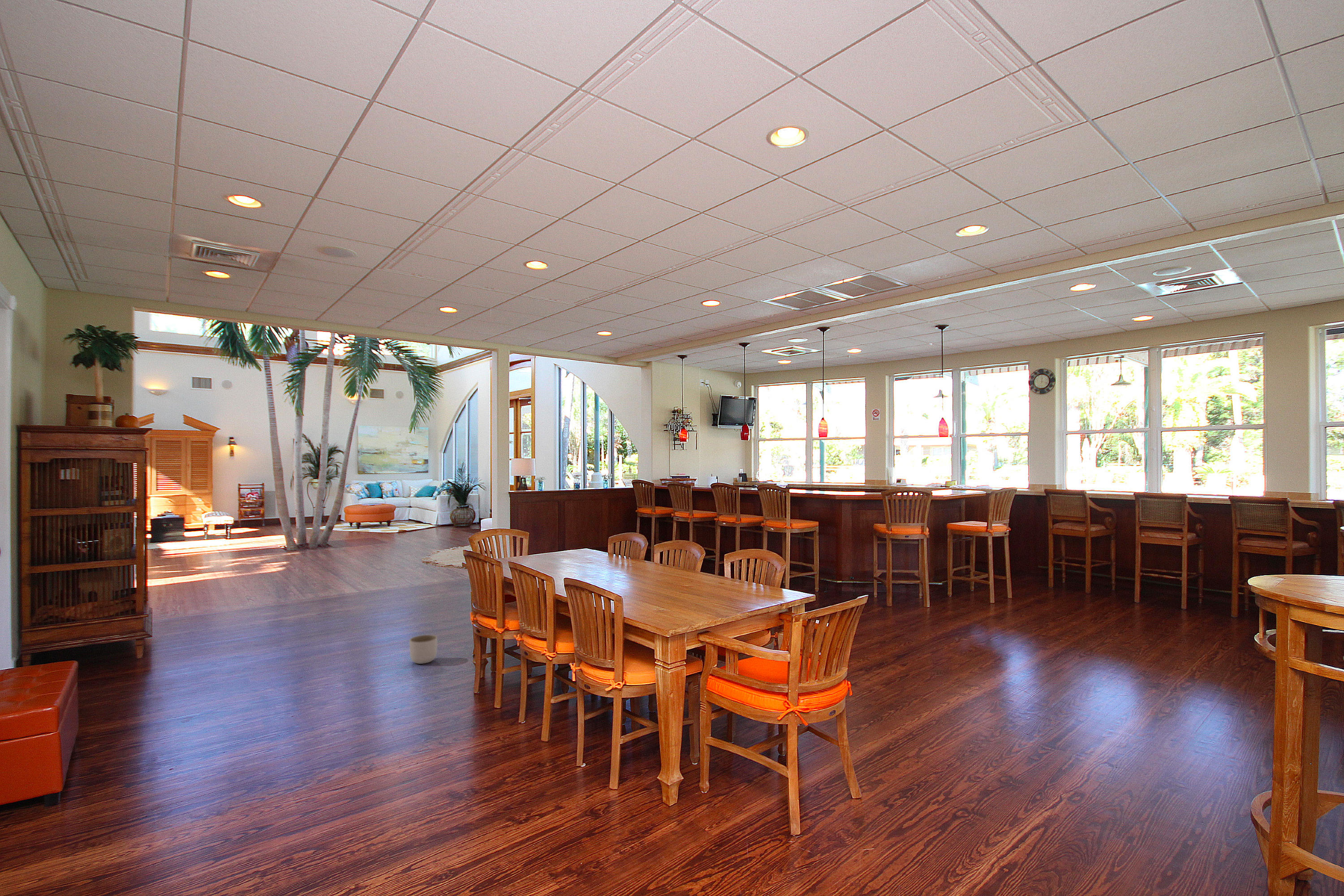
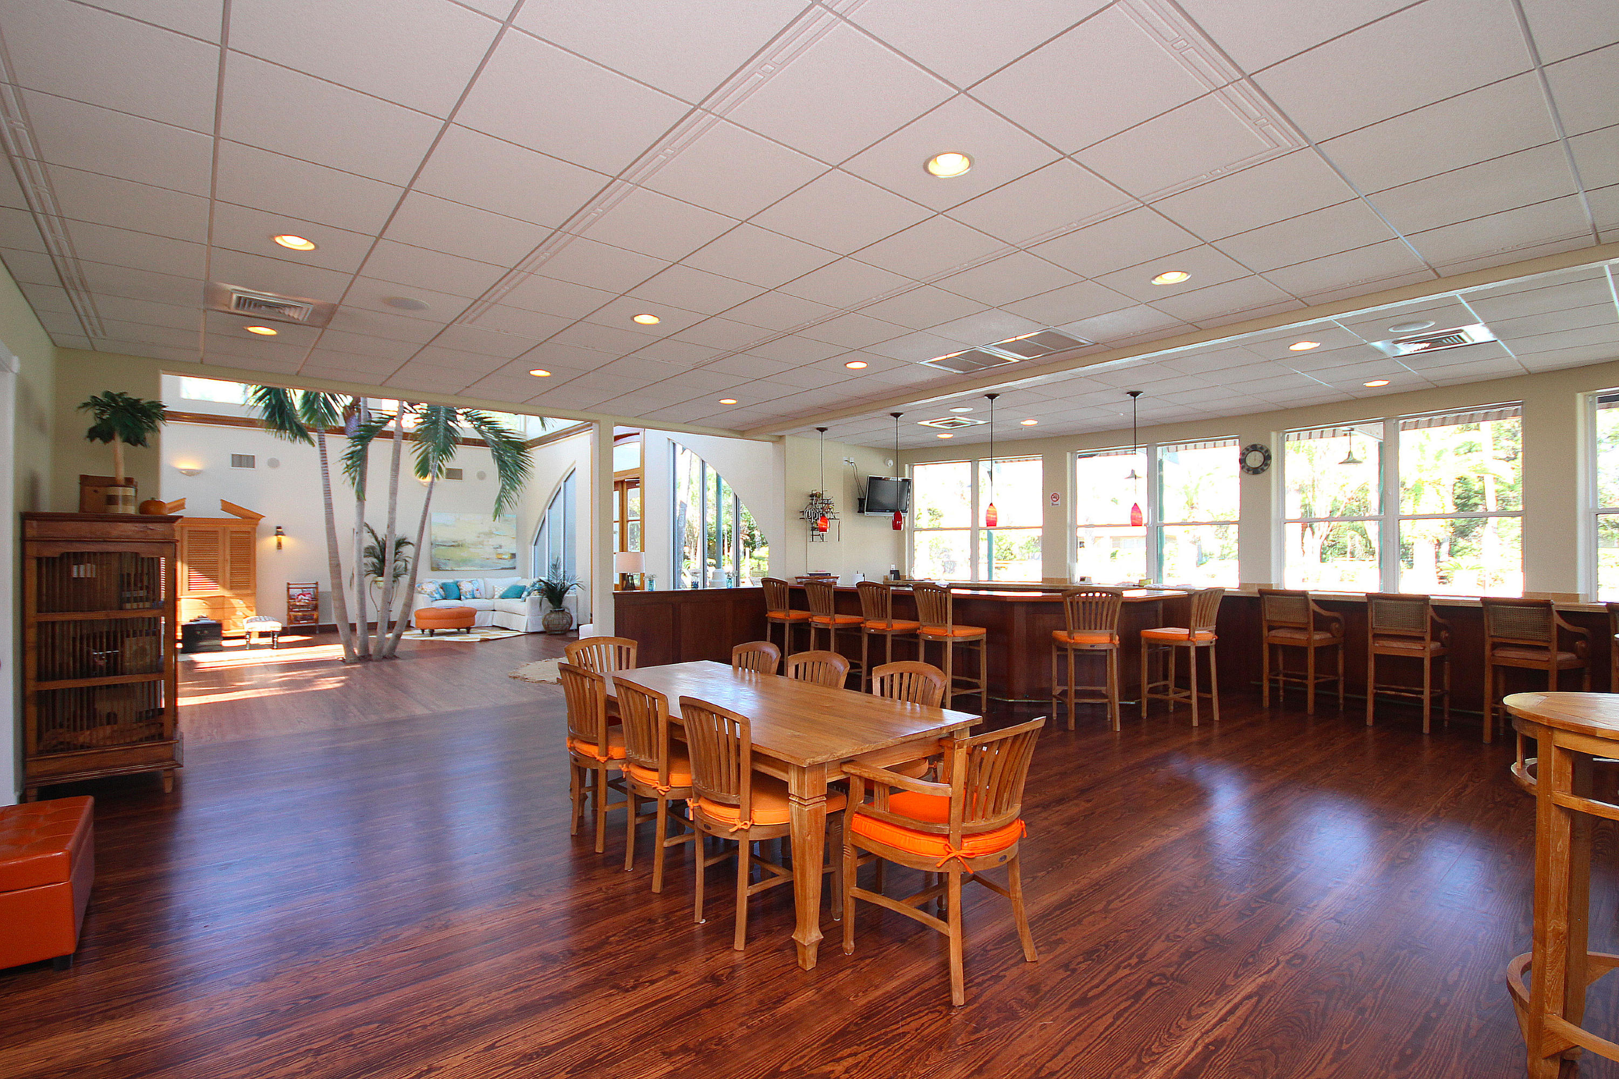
- planter [409,634,438,664]
